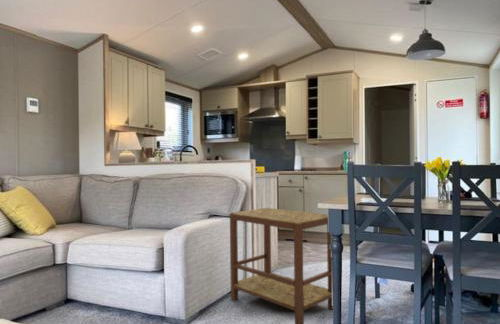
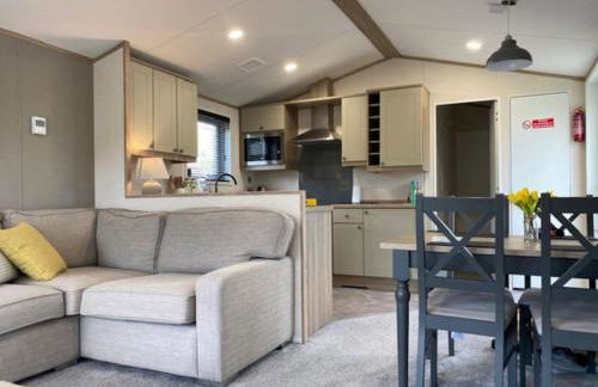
- side table [229,207,334,324]
